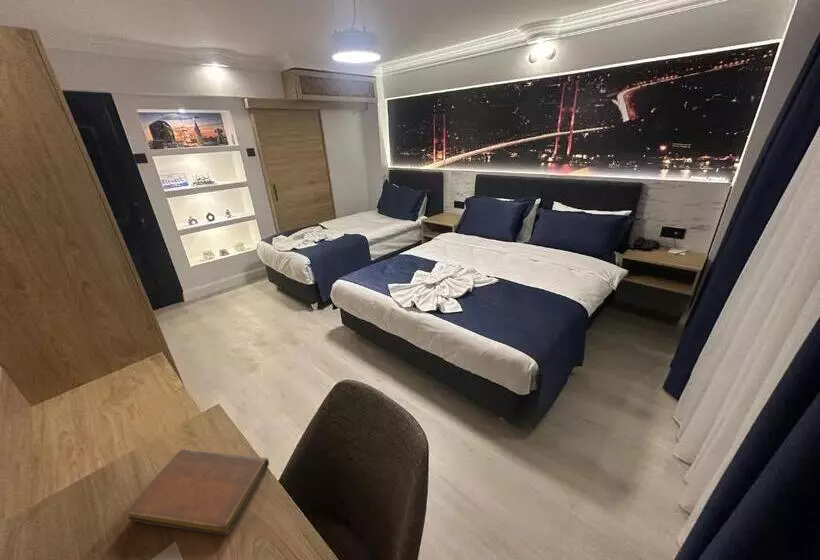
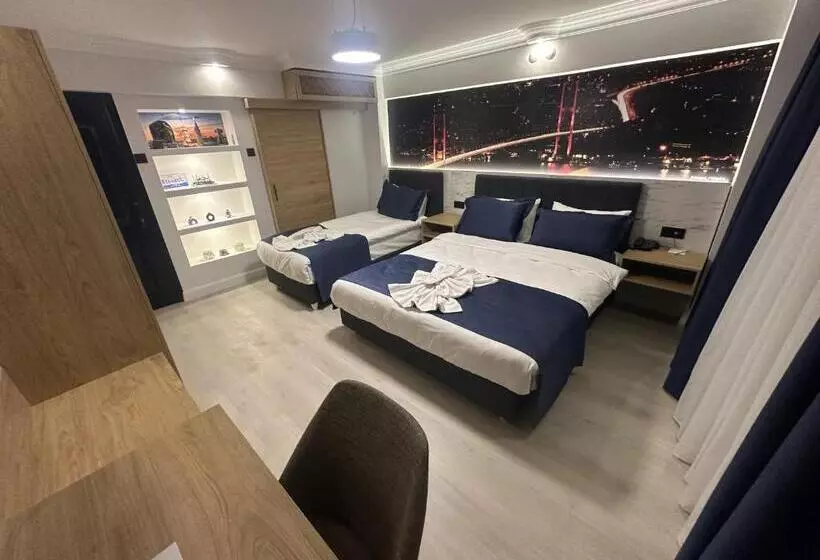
- notebook [124,448,270,536]
